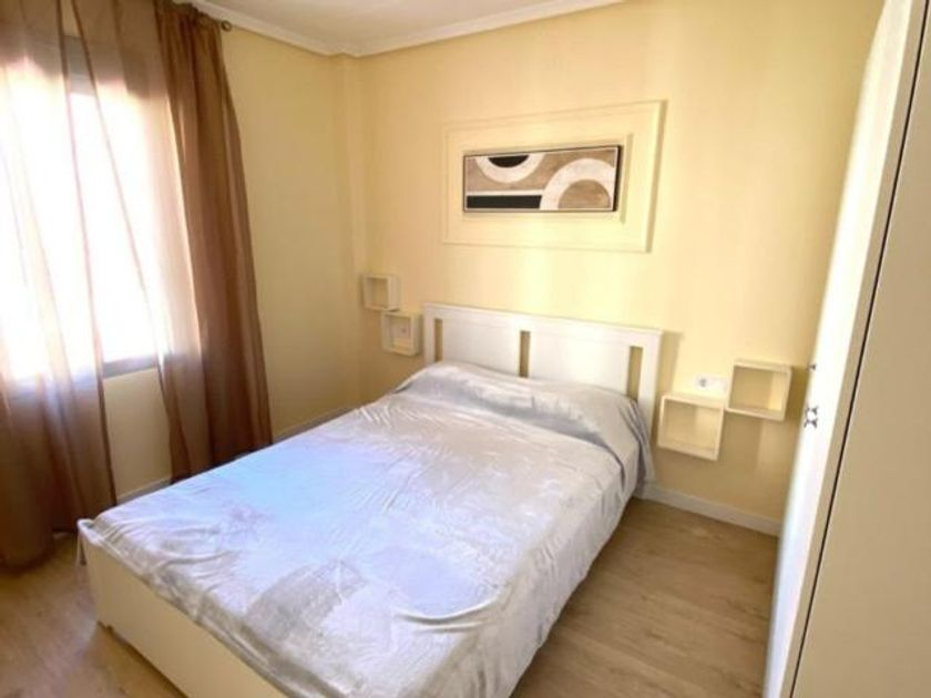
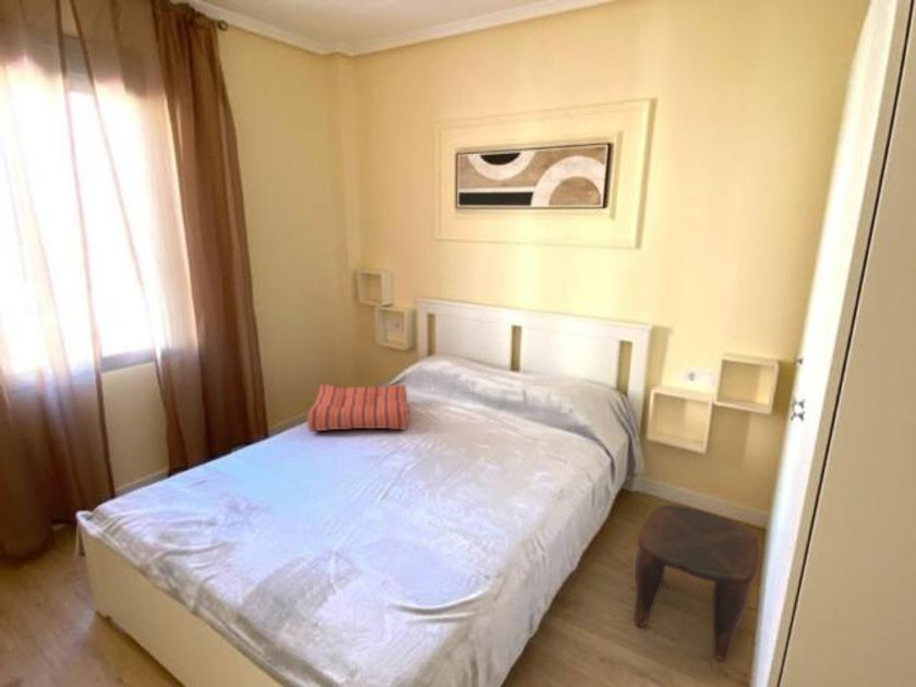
+ stool [634,504,760,662]
+ seat cushion [306,383,410,433]
